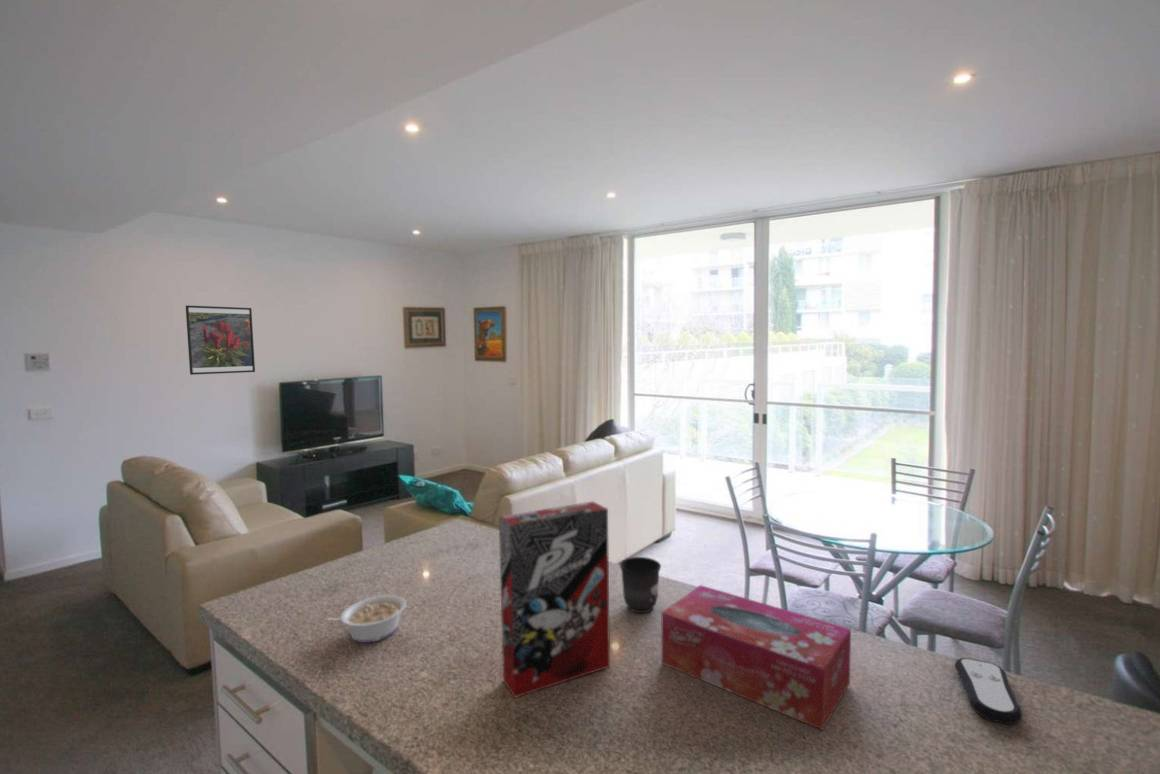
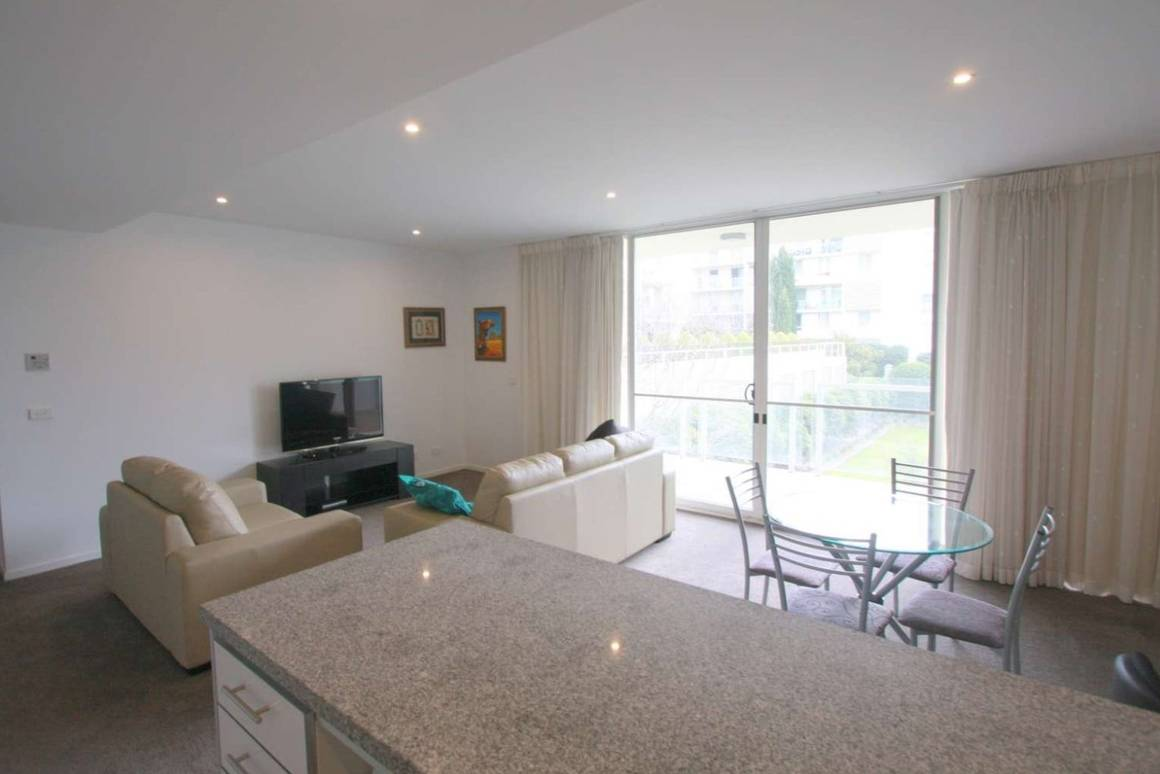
- remote control [954,657,1023,725]
- mug [619,556,662,614]
- cereal box [498,500,611,699]
- tissue box [660,584,852,731]
- legume [325,594,407,644]
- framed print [185,304,256,376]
